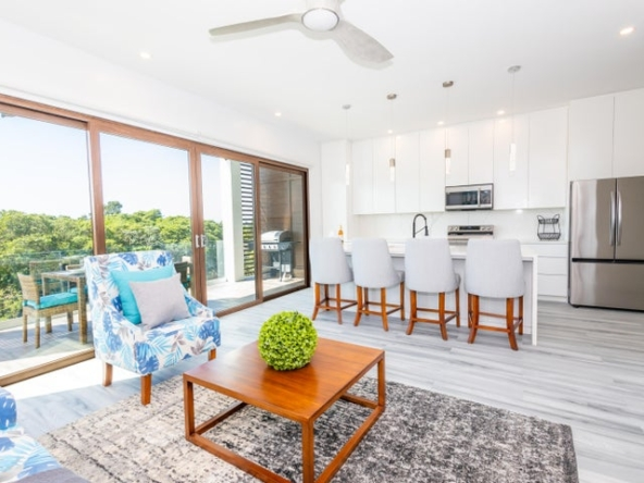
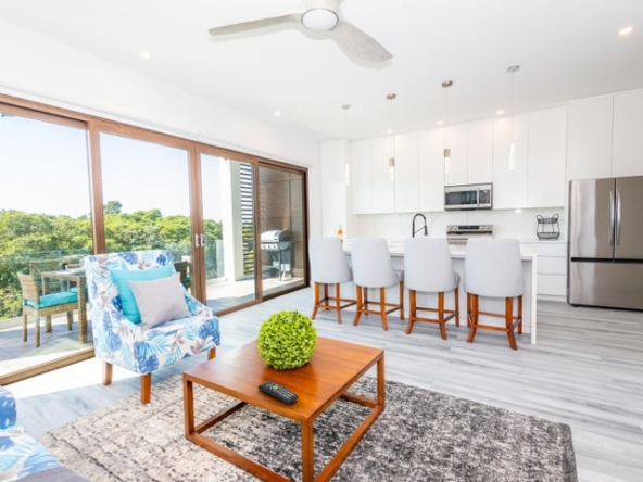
+ remote control [257,379,300,405]
